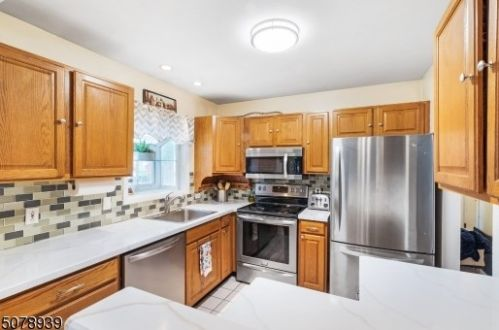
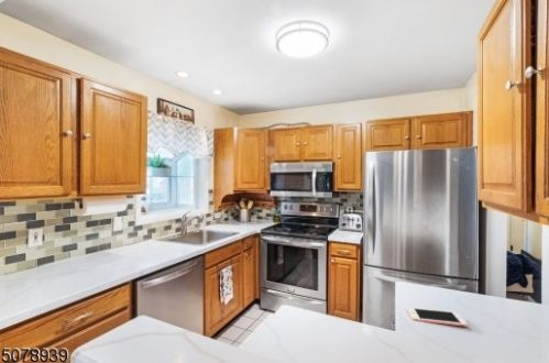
+ cell phone [405,307,469,328]
